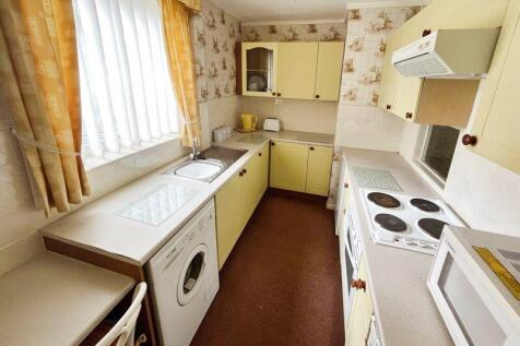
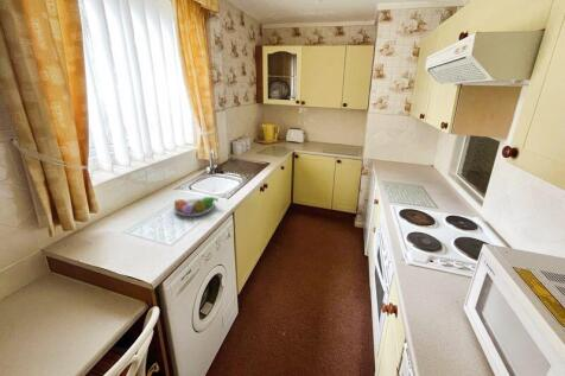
+ fruit bowl [172,196,220,218]
